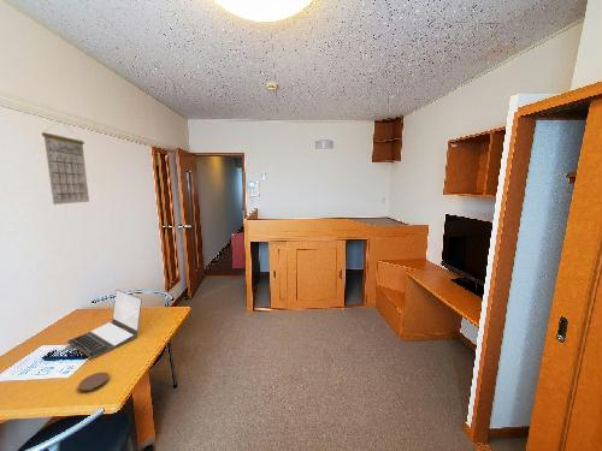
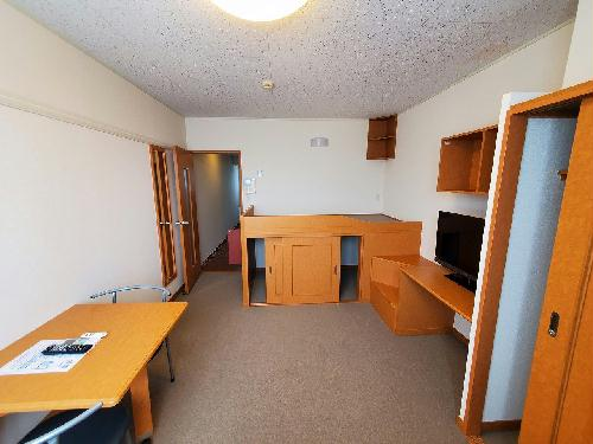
- calendar [41,120,90,206]
- coaster [77,370,111,394]
- laptop [67,289,143,361]
